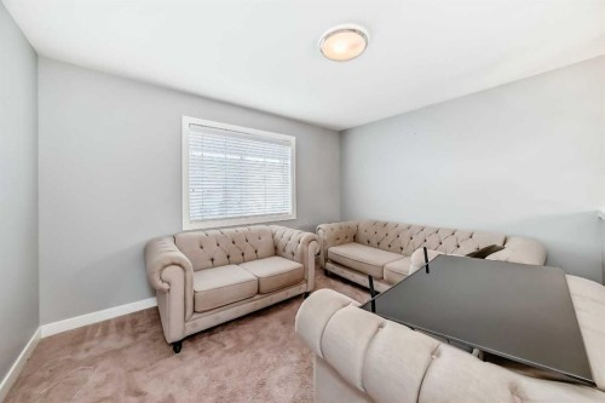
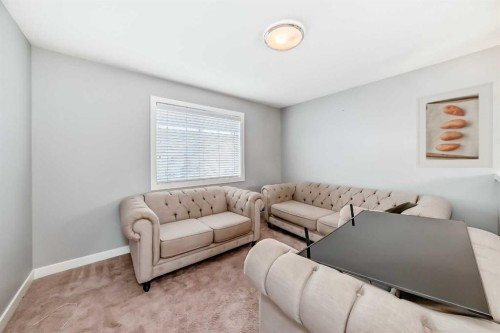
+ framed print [415,81,494,169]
